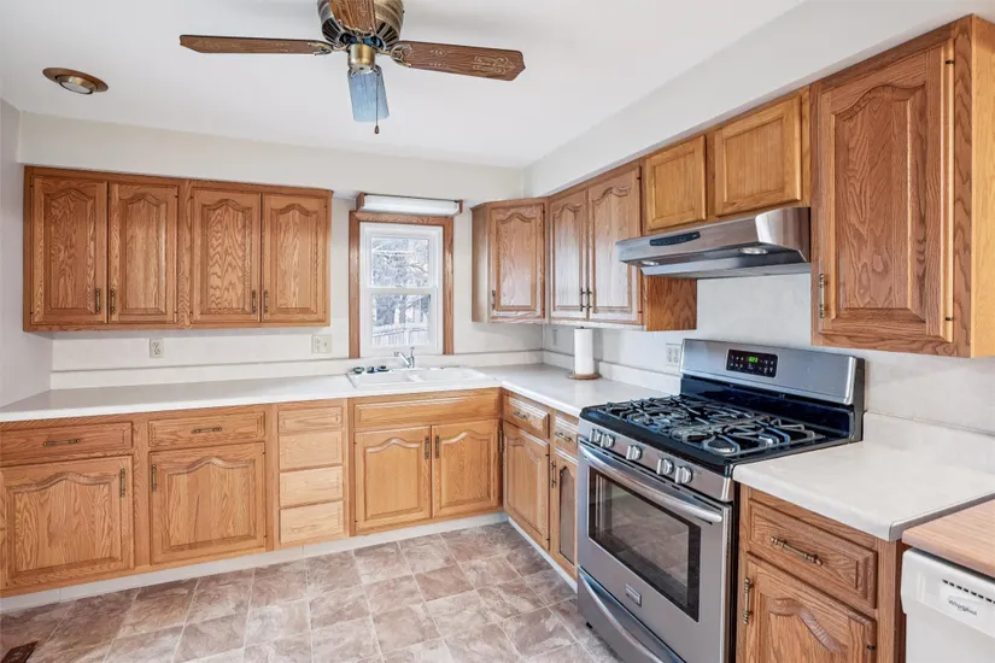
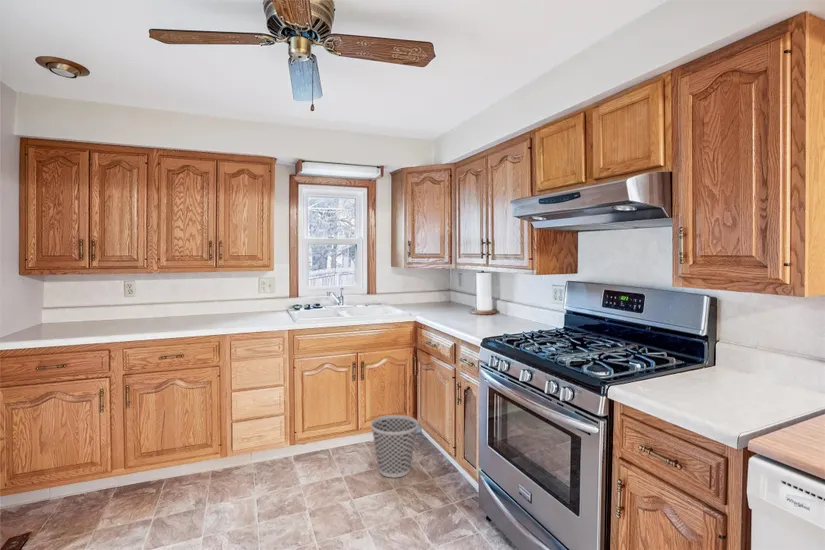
+ wastebasket [370,414,419,479]
